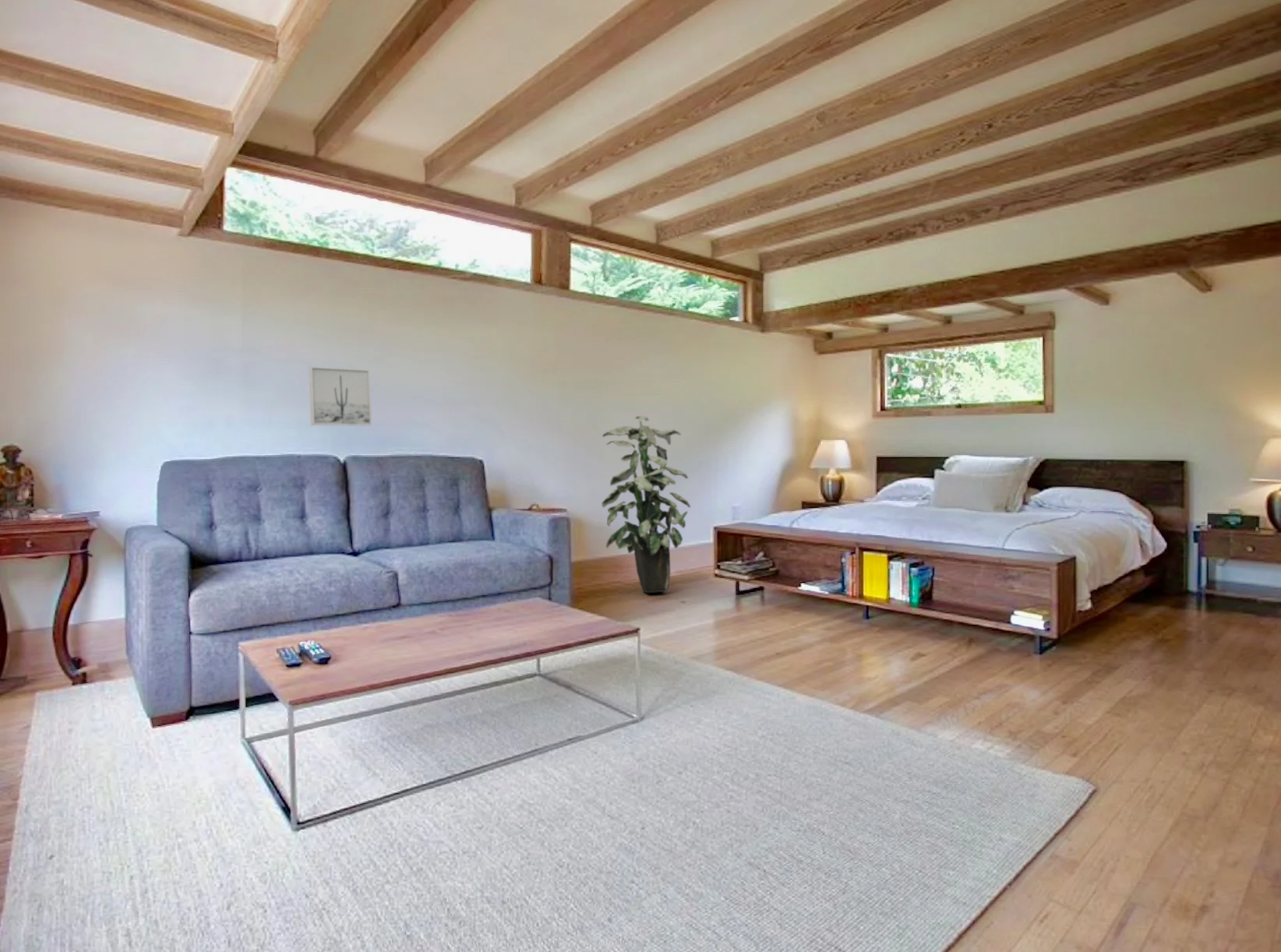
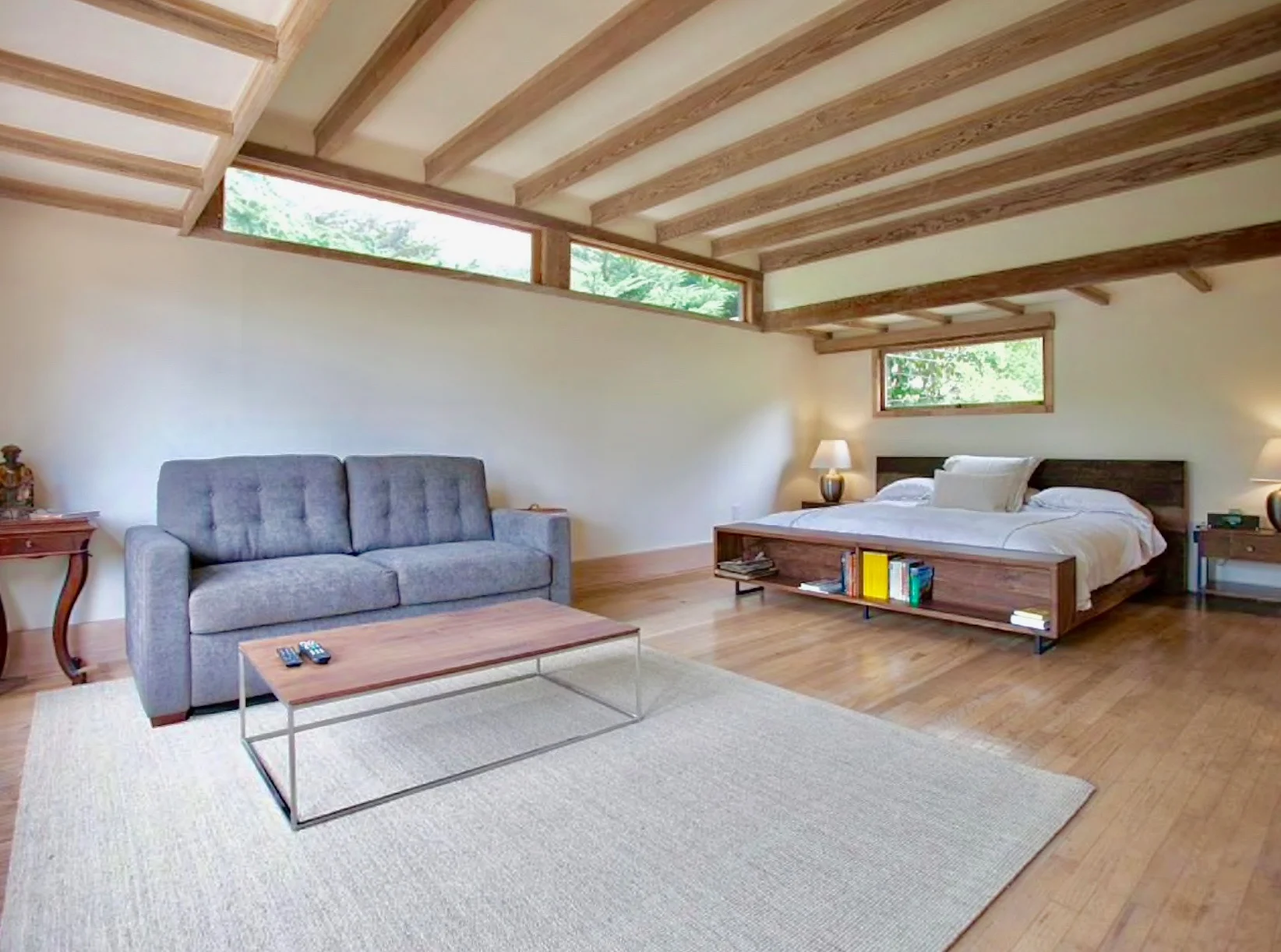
- wall art [308,365,372,426]
- indoor plant [601,415,691,594]
